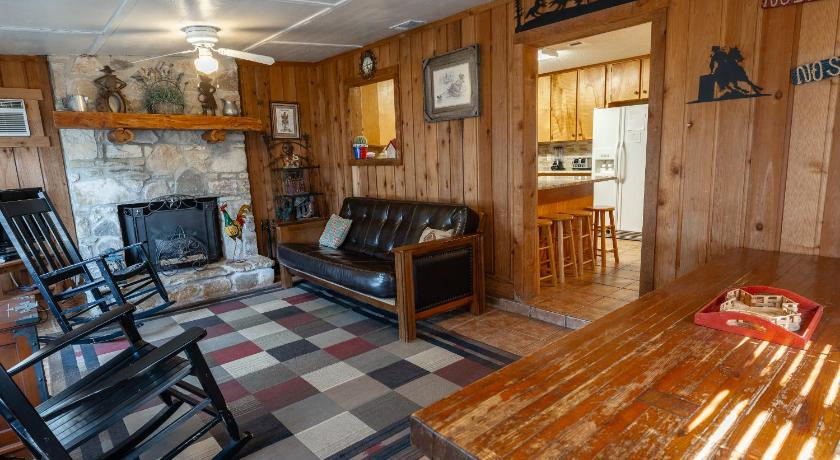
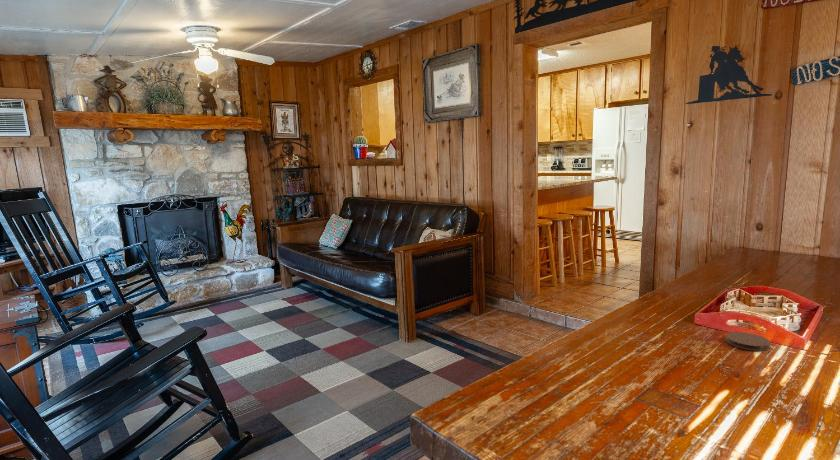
+ coaster [725,331,772,352]
